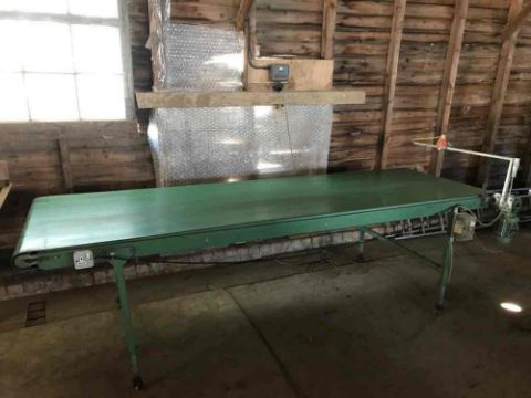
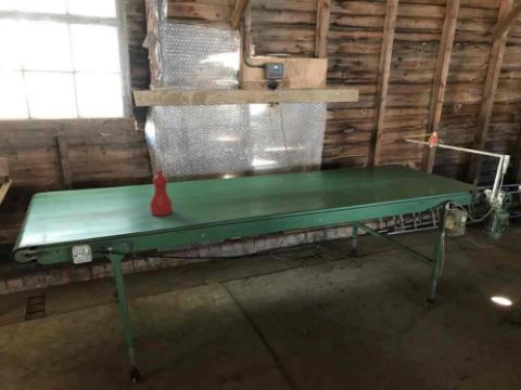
+ spray bottle [149,156,174,217]
